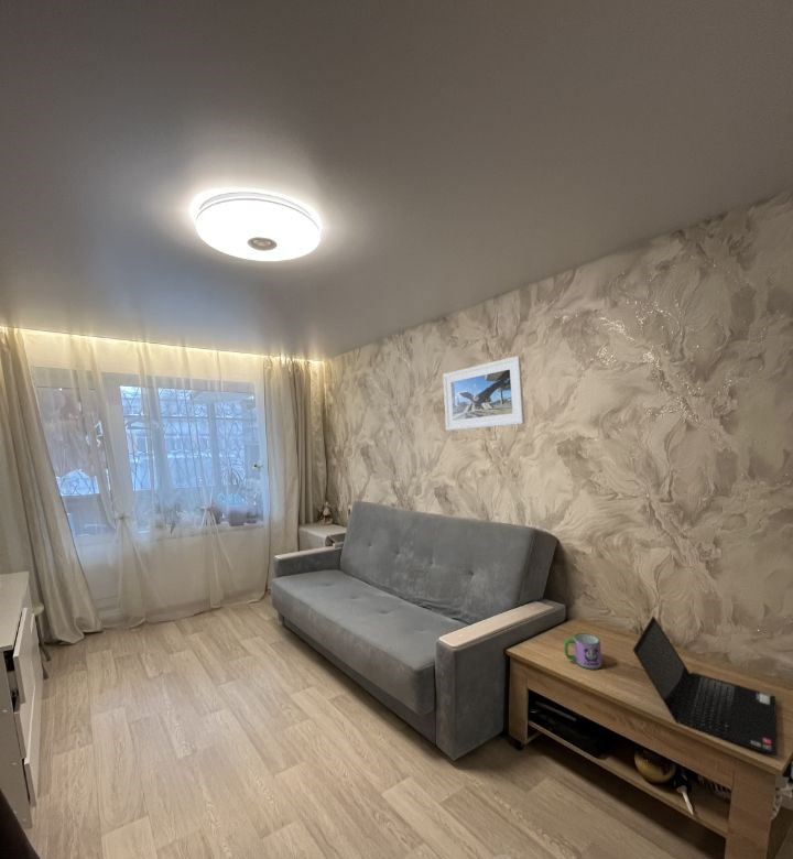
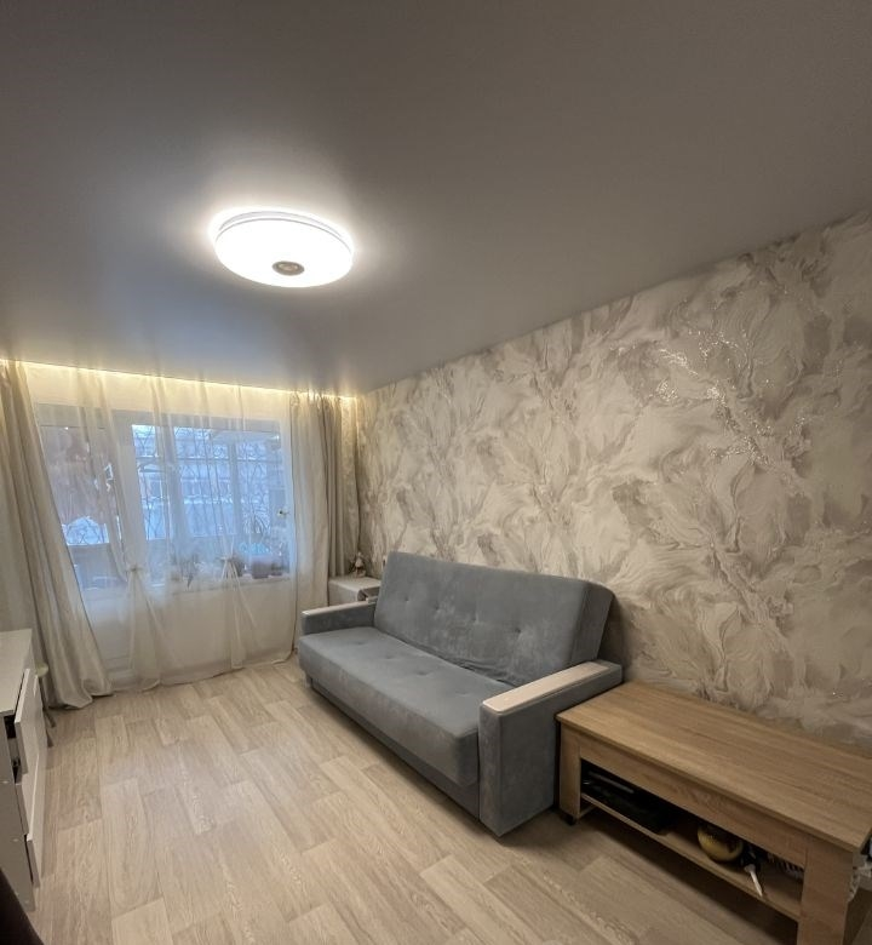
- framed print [442,355,525,432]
- mug [563,632,602,671]
- laptop computer [632,616,779,757]
